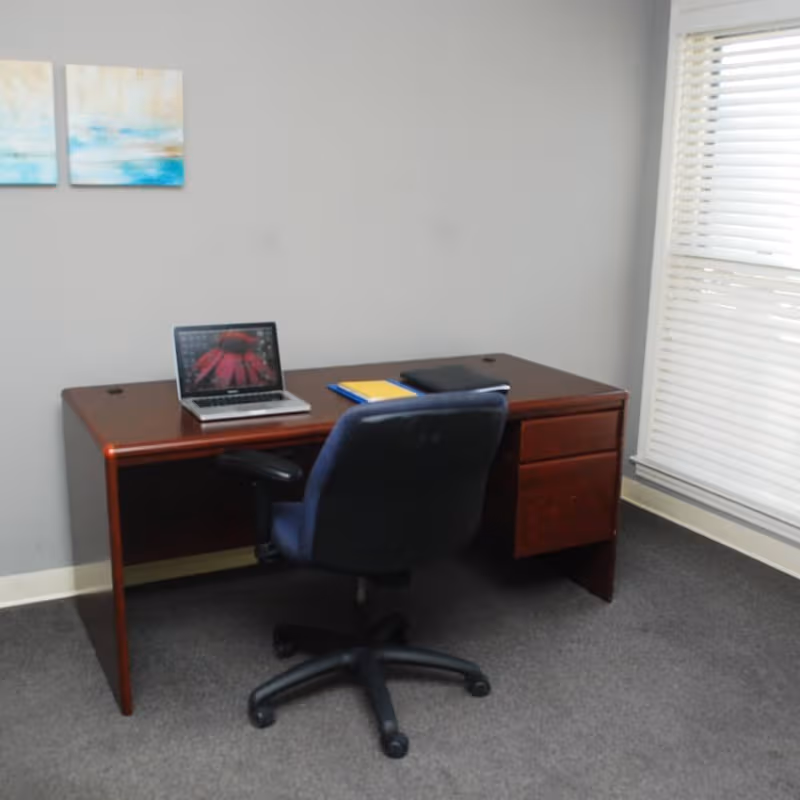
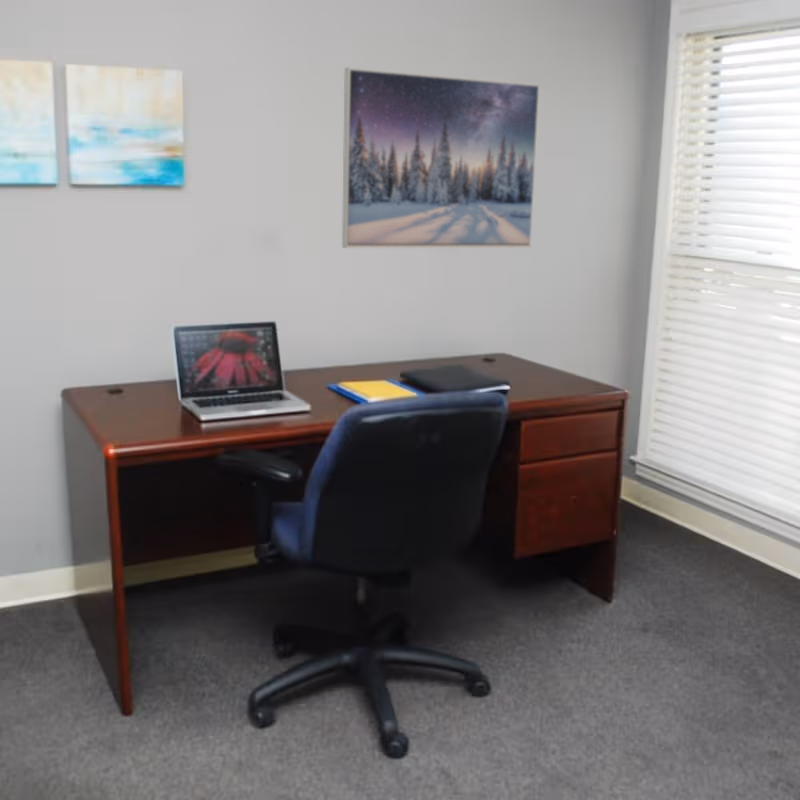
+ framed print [341,67,541,249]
